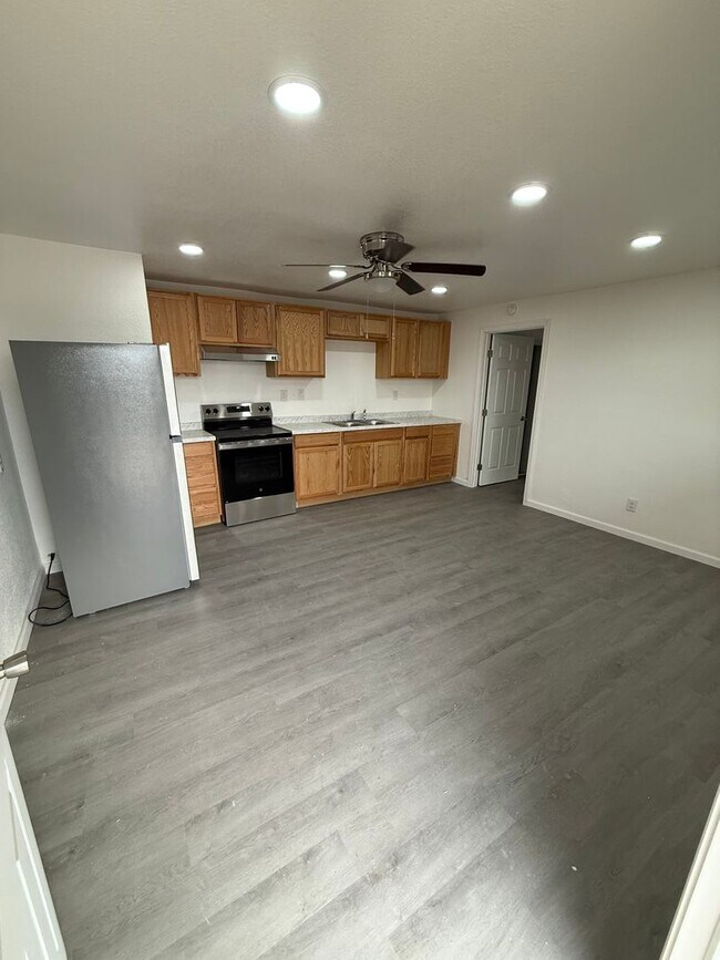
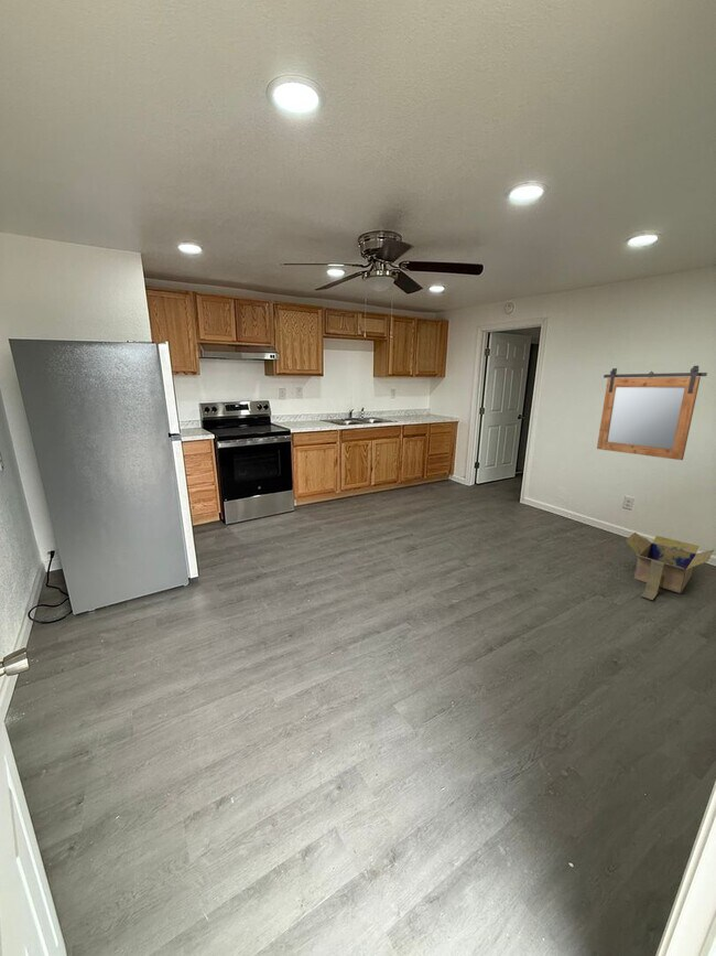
+ cardboard box [625,531,715,601]
+ mirror [596,365,708,461]
